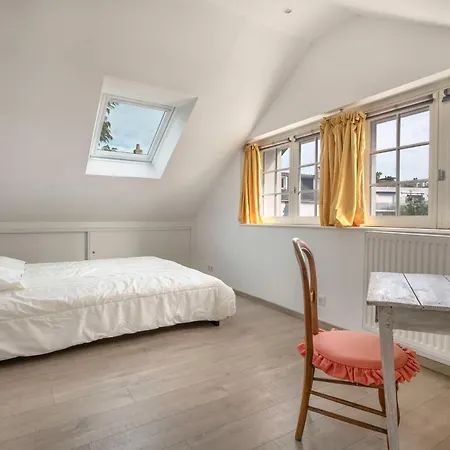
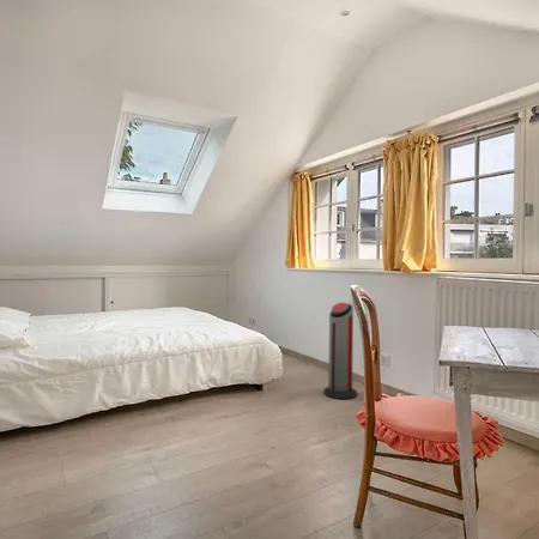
+ air purifier [322,302,358,400]
